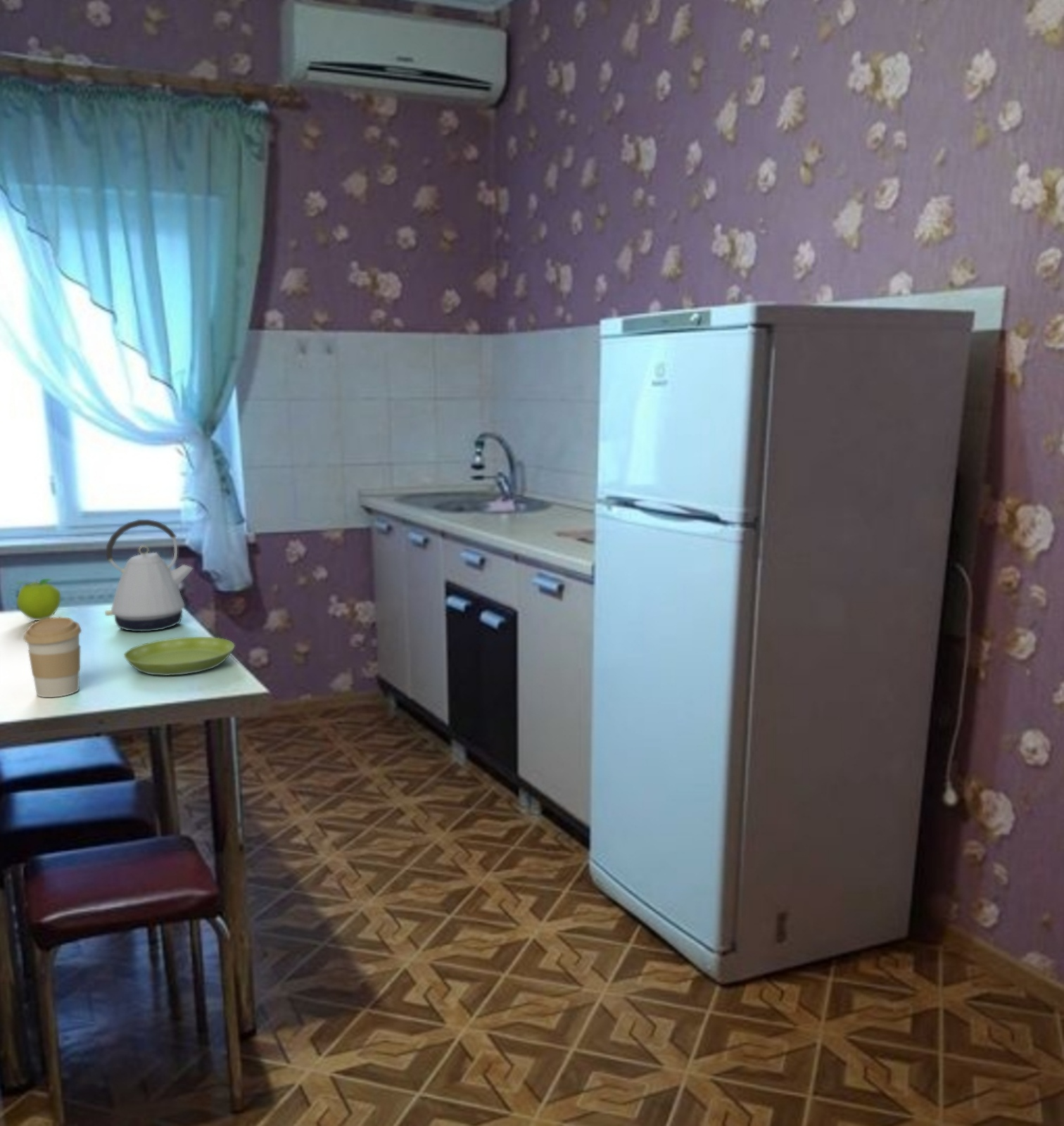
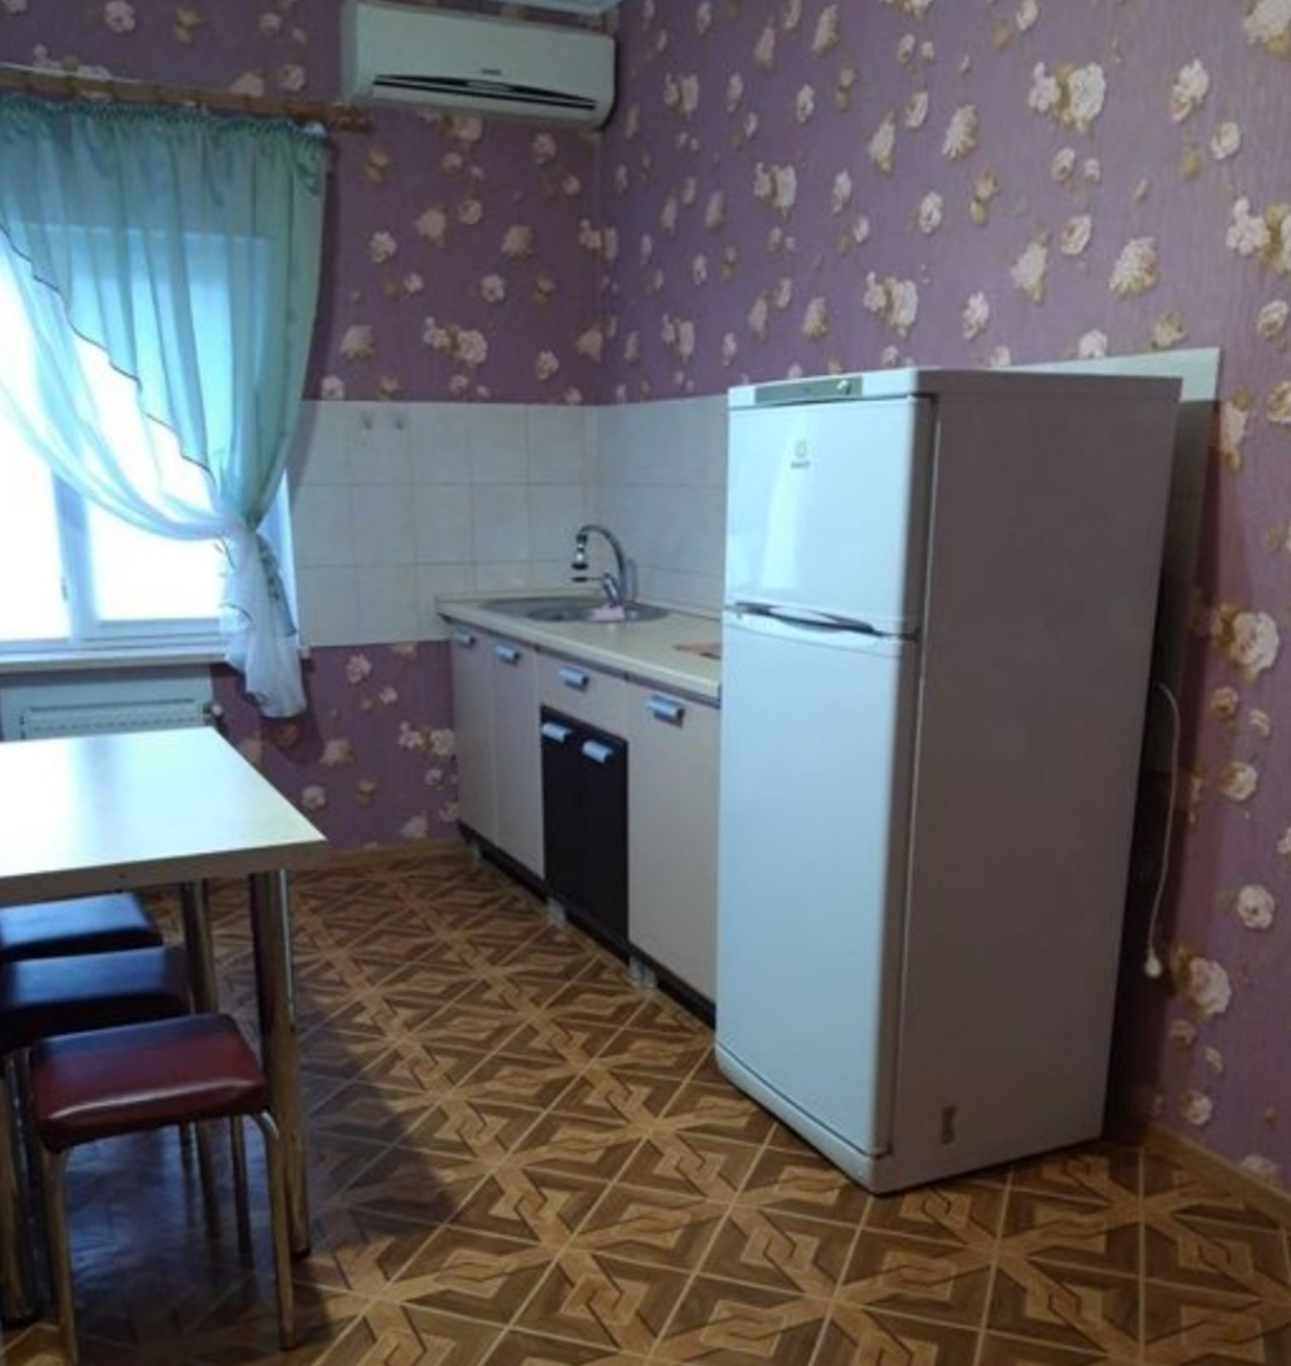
- fruit [15,578,61,621]
- saucer [123,636,235,676]
- kettle [104,519,194,632]
- coffee cup [23,616,82,698]
